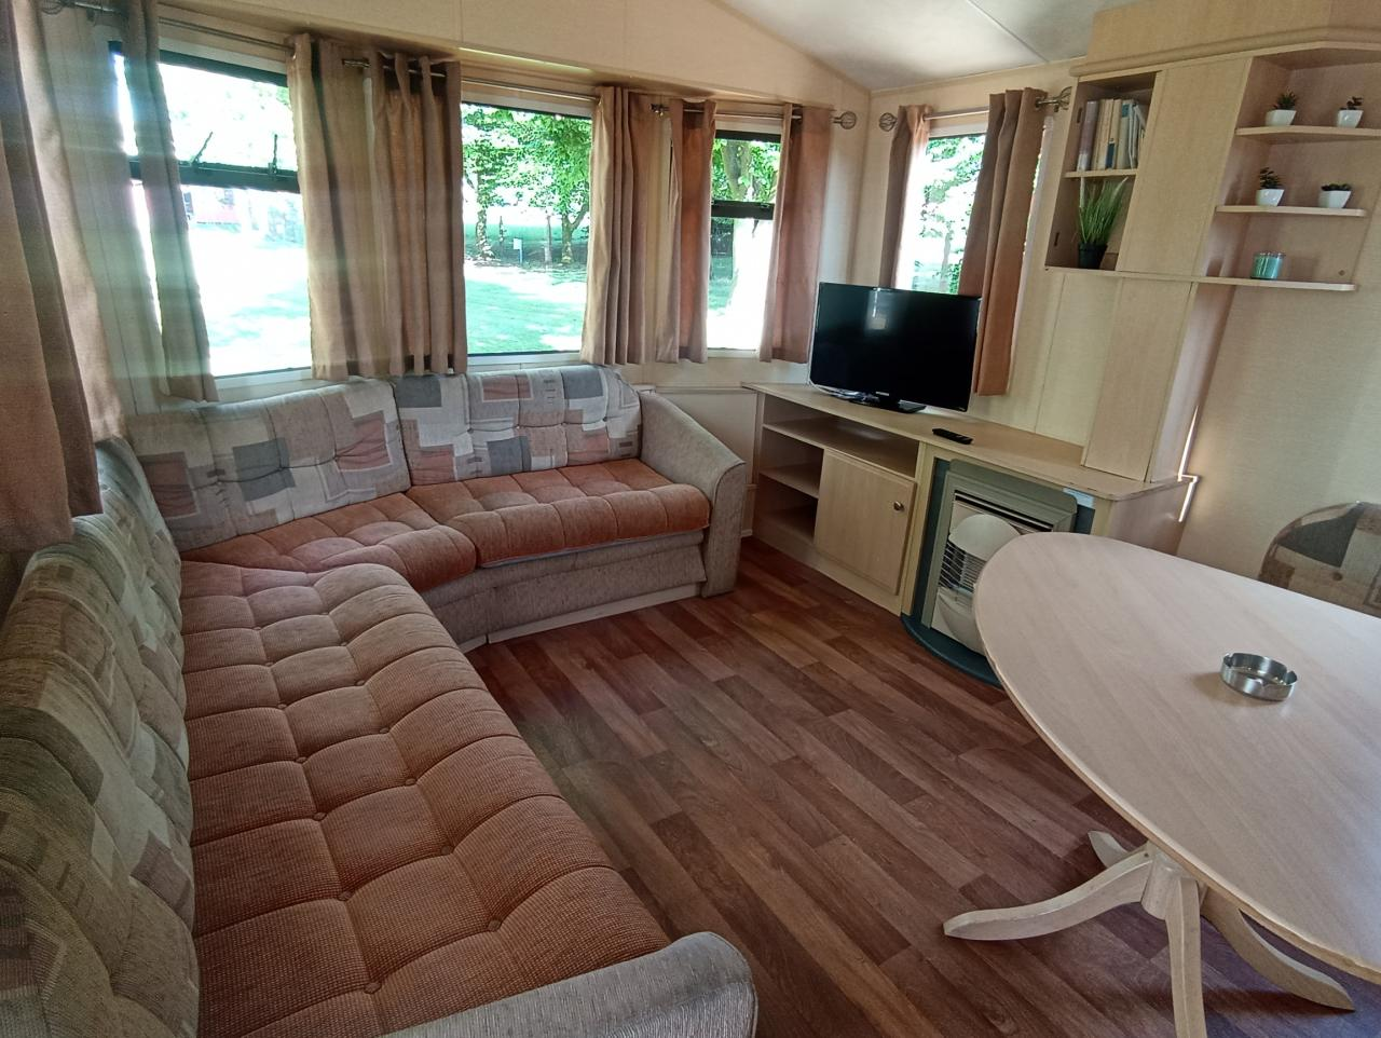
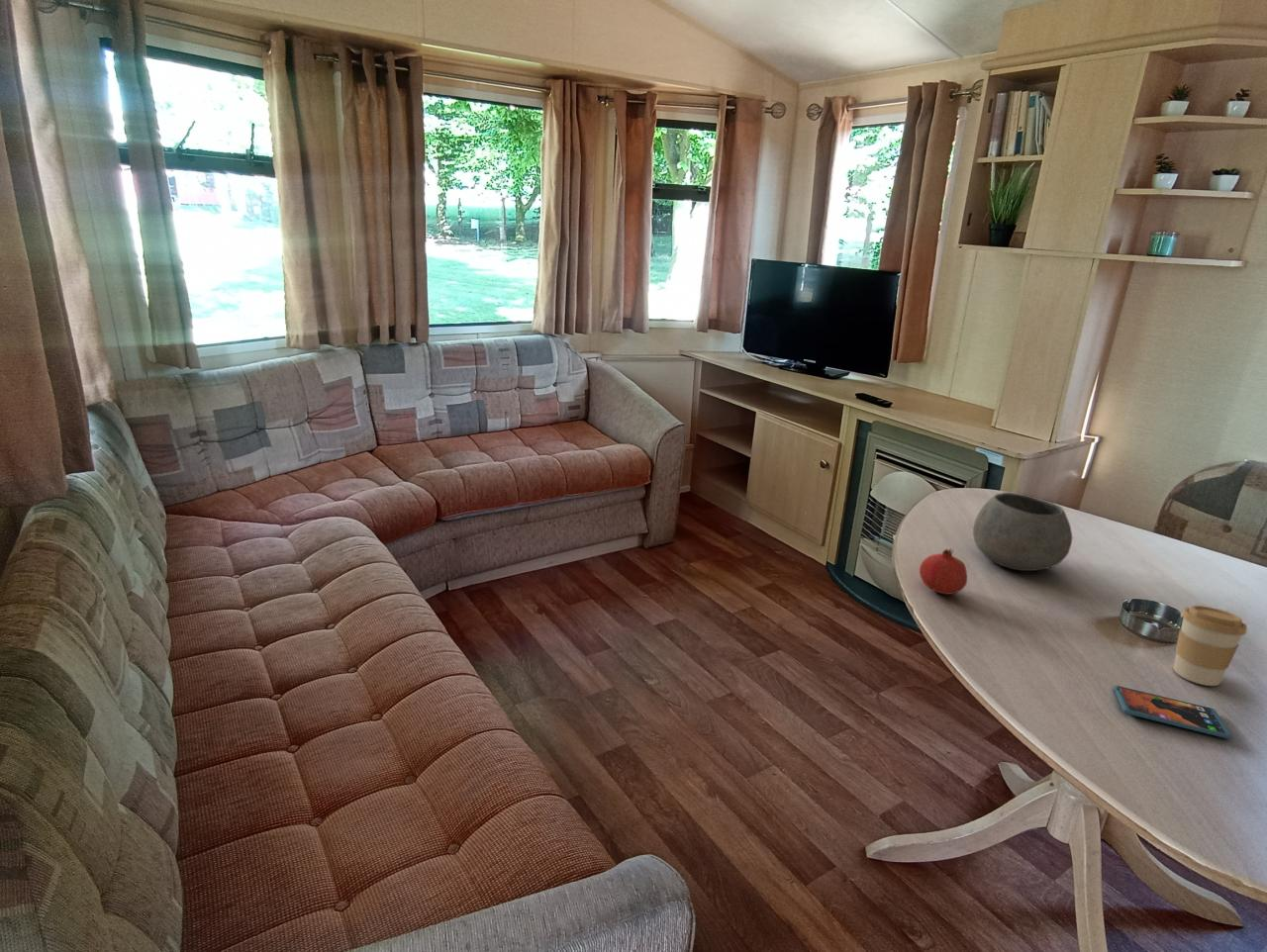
+ smartphone [1113,685,1232,739]
+ coffee cup [1172,605,1248,687]
+ fruit [919,547,968,596]
+ bowl [972,492,1073,572]
